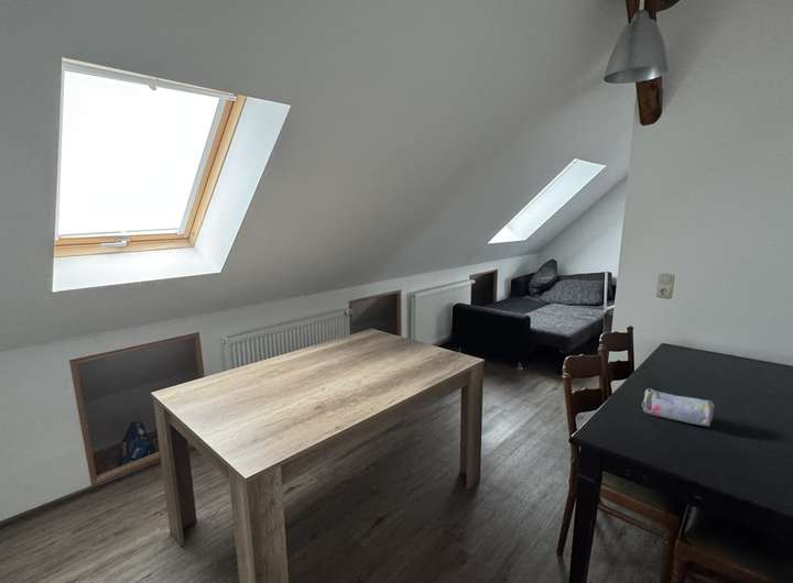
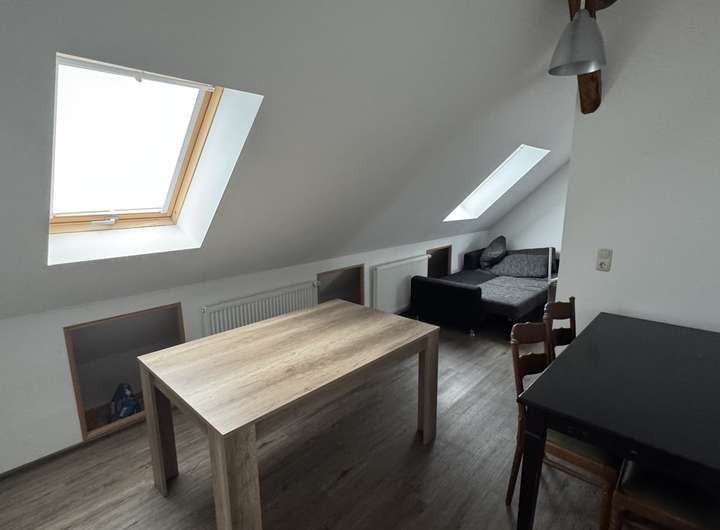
- pencil case [641,387,716,427]
